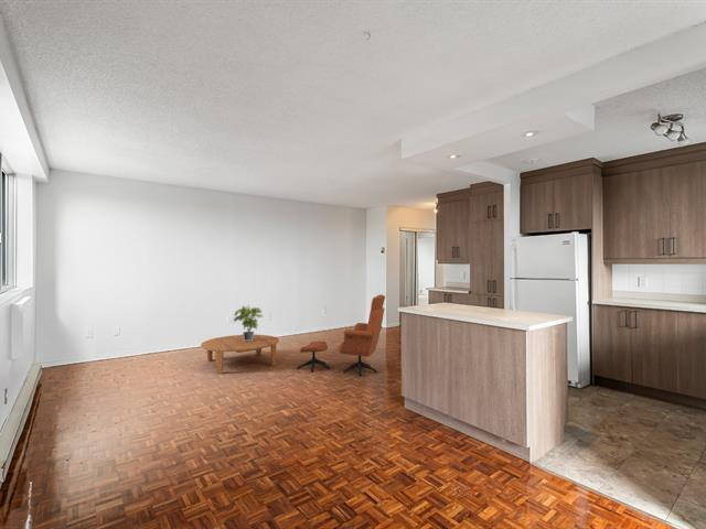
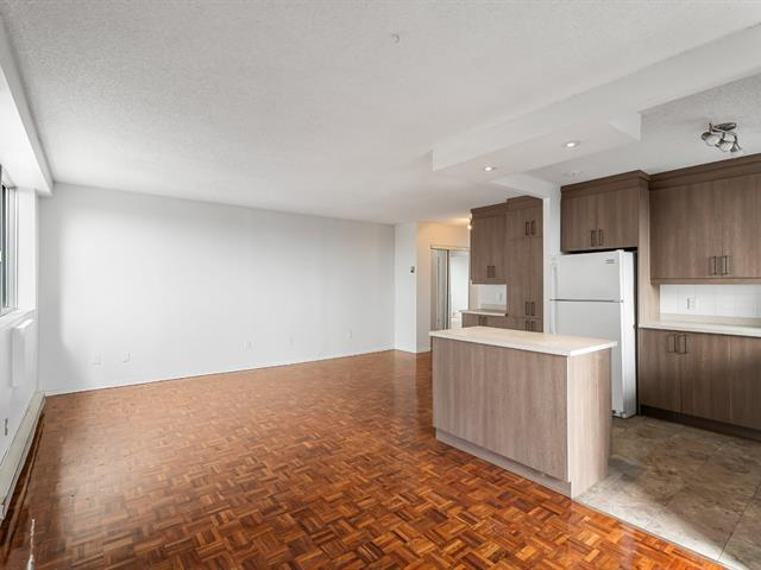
- potted plant [233,303,265,341]
- coffee table [200,334,280,375]
- armchair [297,293,386,377]
